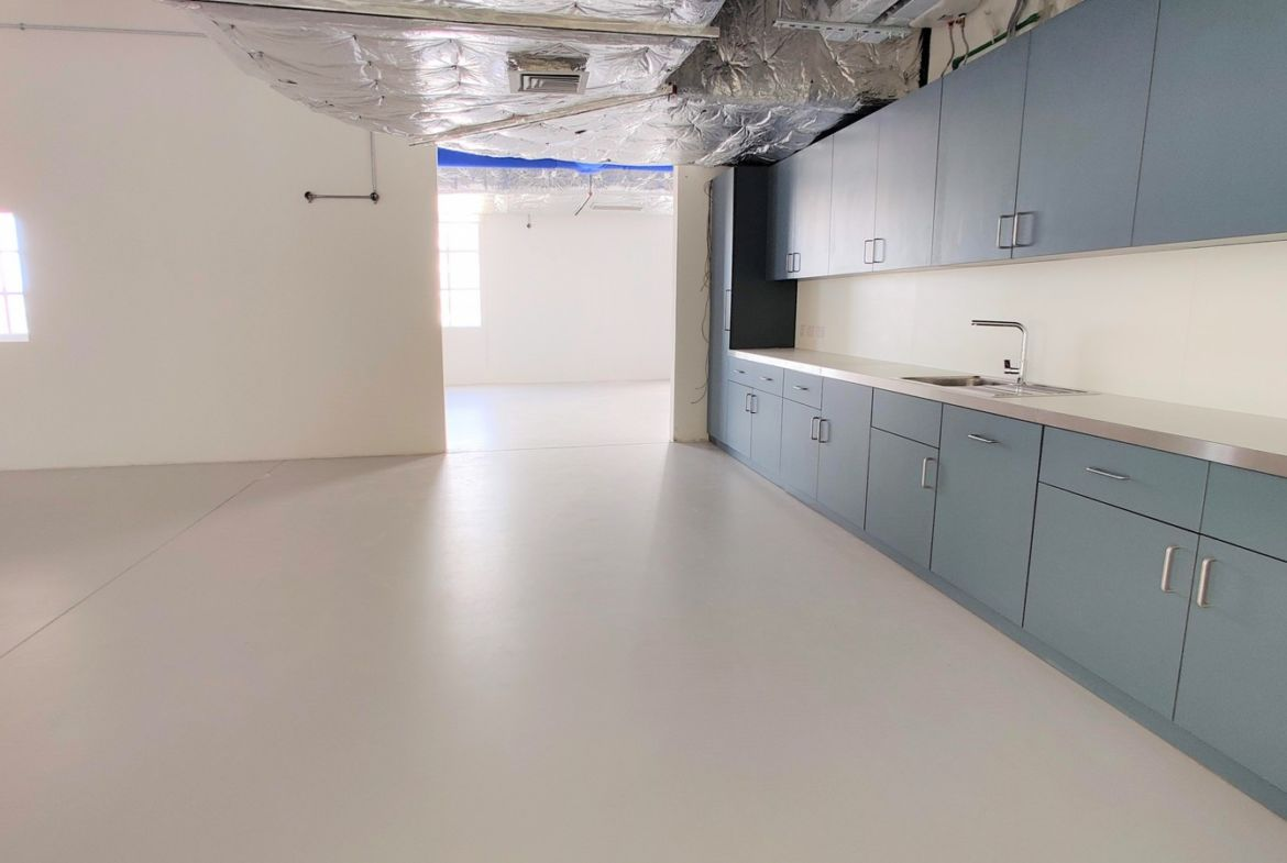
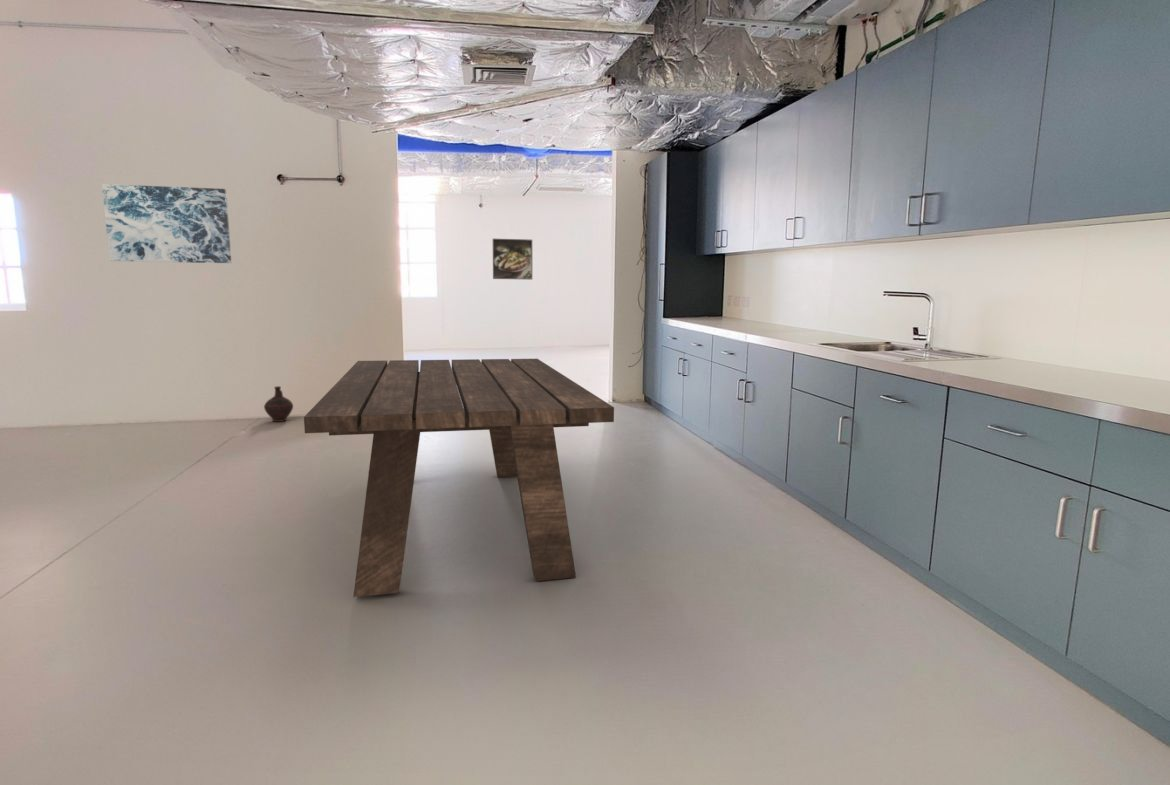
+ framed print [492,238,533,281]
+ ceramic jug [263,385,294,423]
+ dining table [303,358,615,598]
+ wall art [101,183,232,264]
